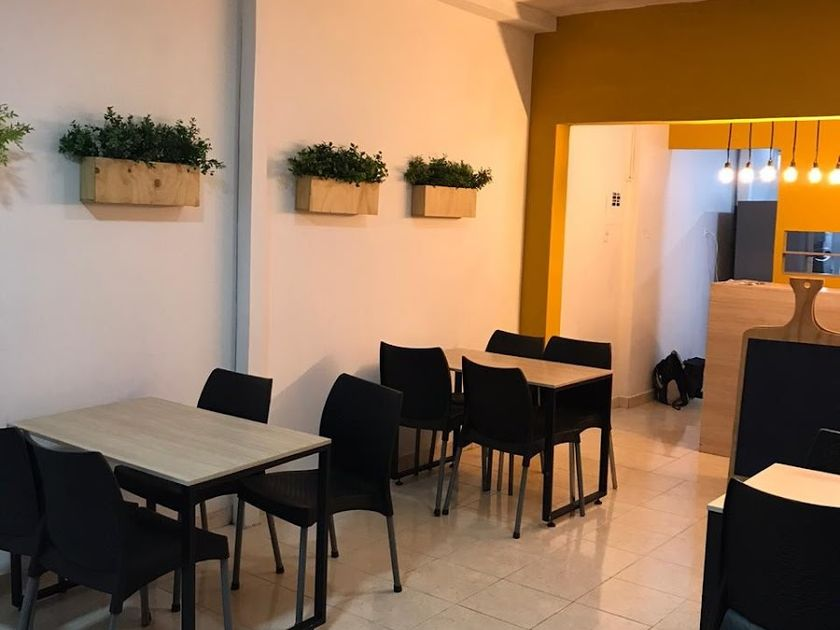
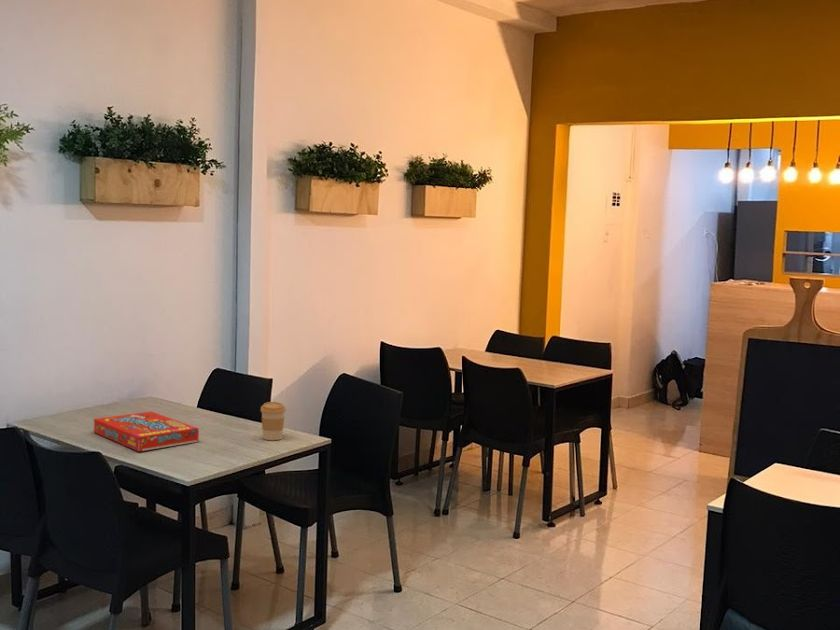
+ coffee cup [259,401,287,441]
+ snack box [93,410,200,453]
